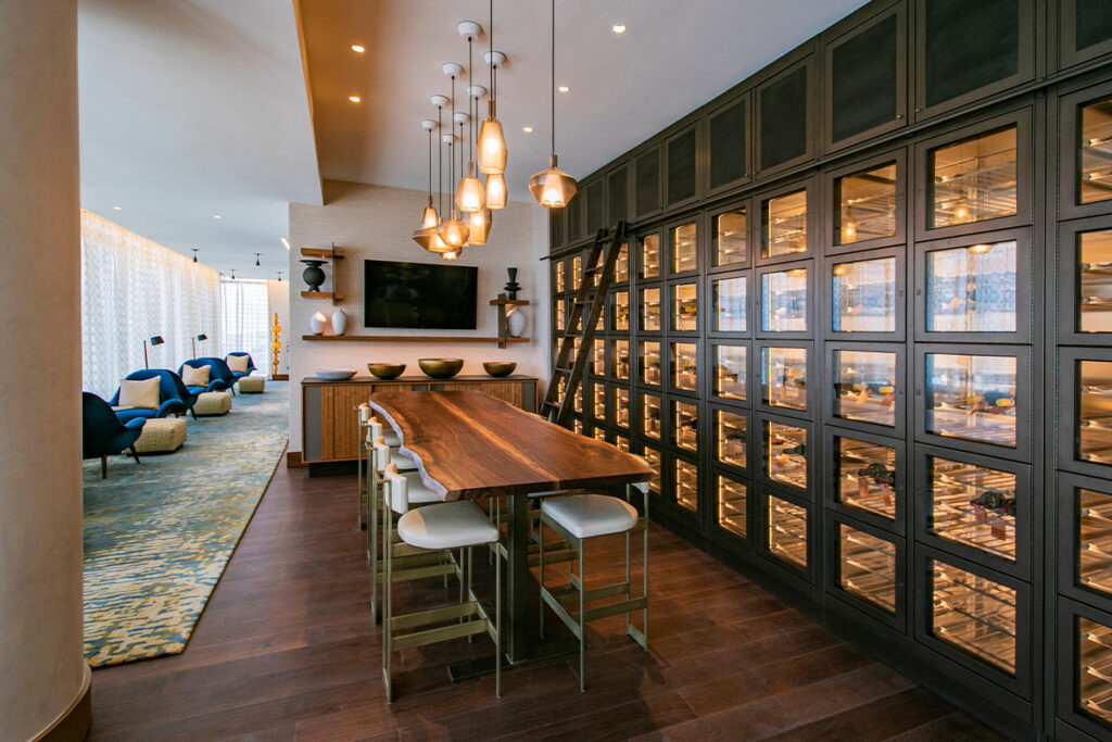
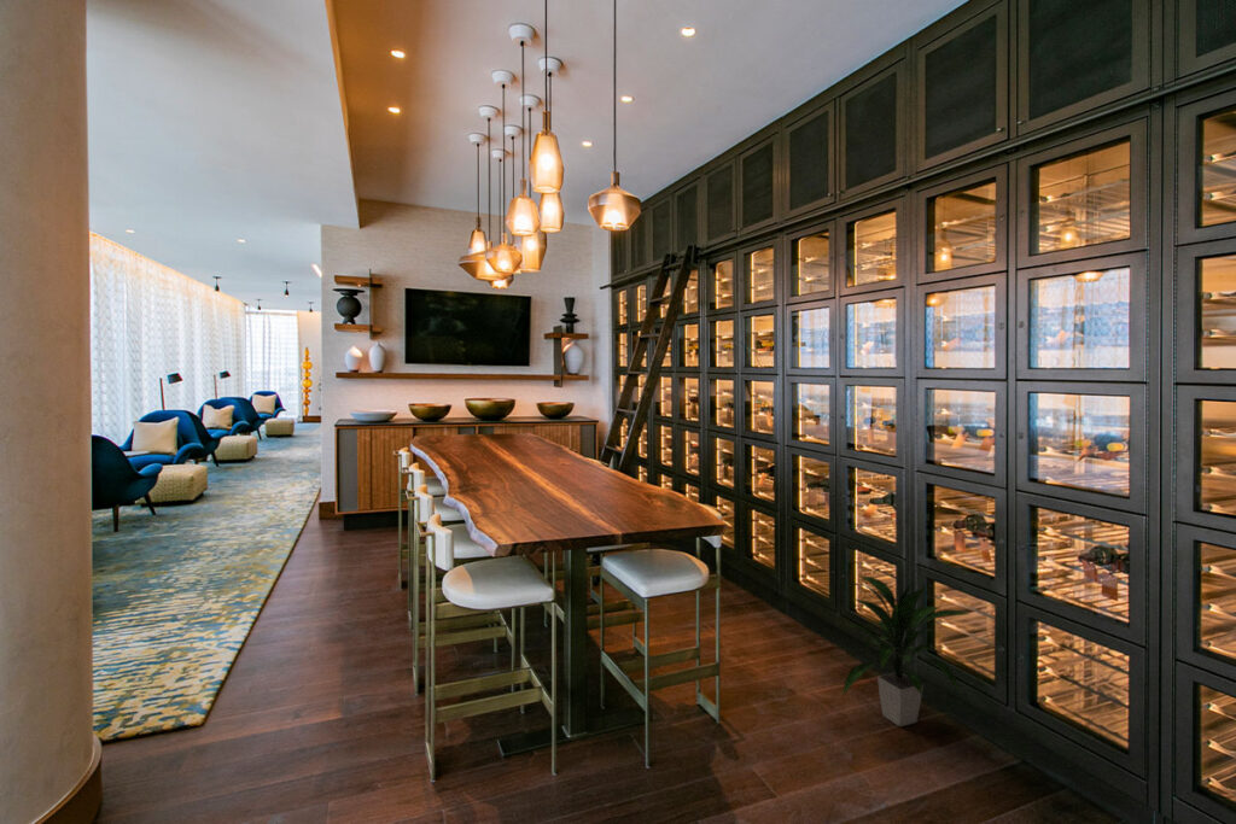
+ indoor plant [841,573,970,727]
